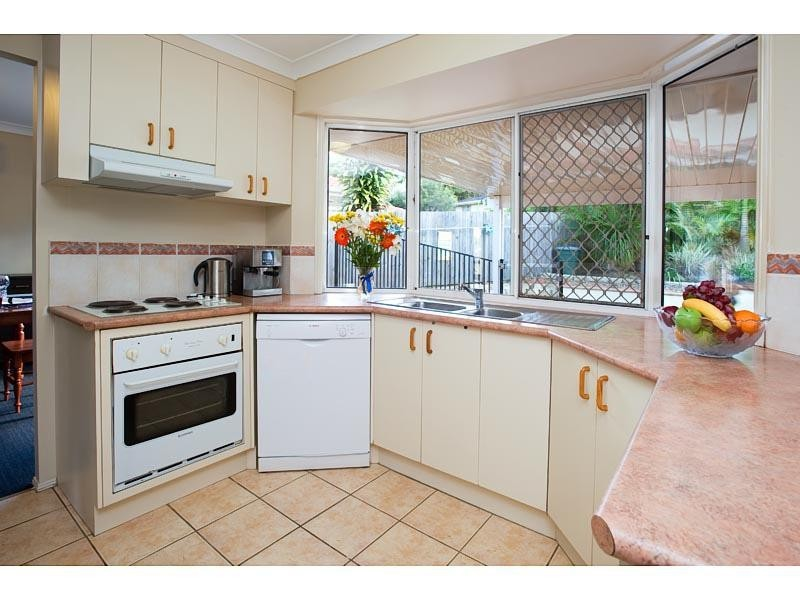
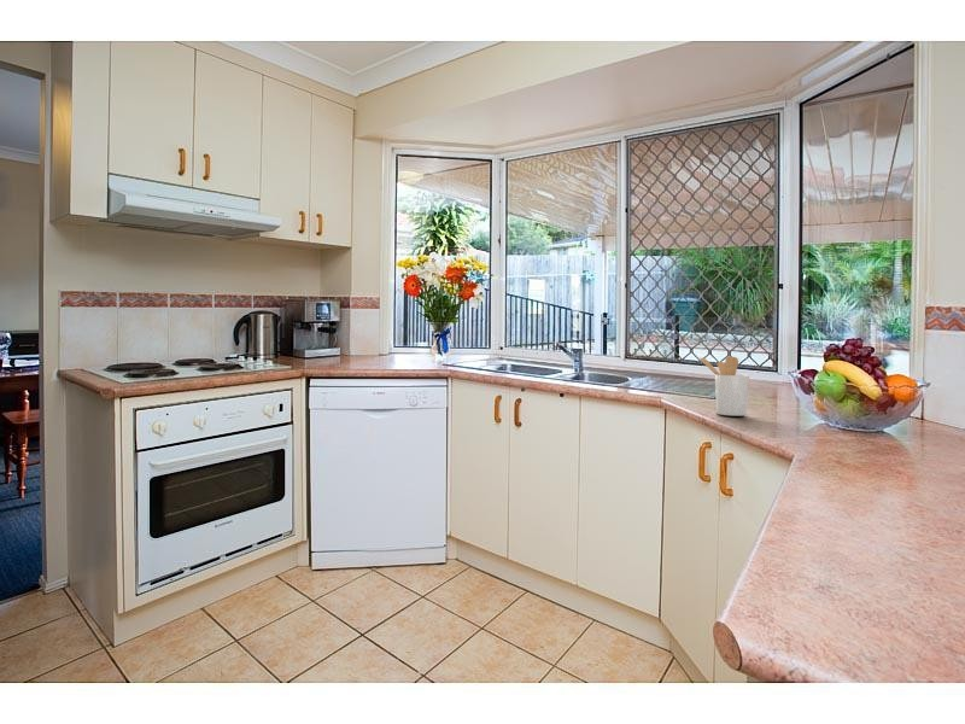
+ utensil holder [697,355,750,418]
